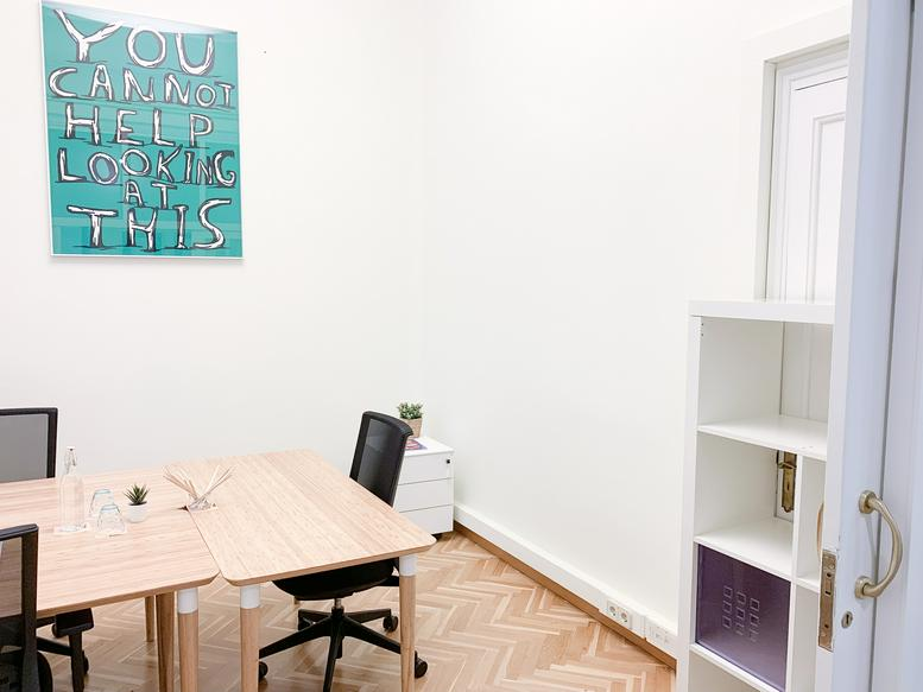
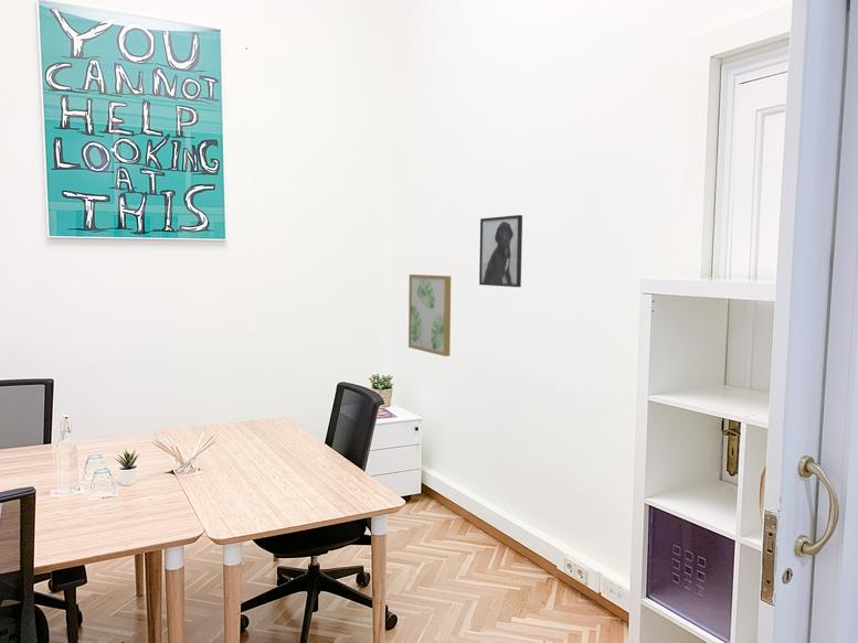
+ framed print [478,214,523,288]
+ wall art [407,274,452,357]
